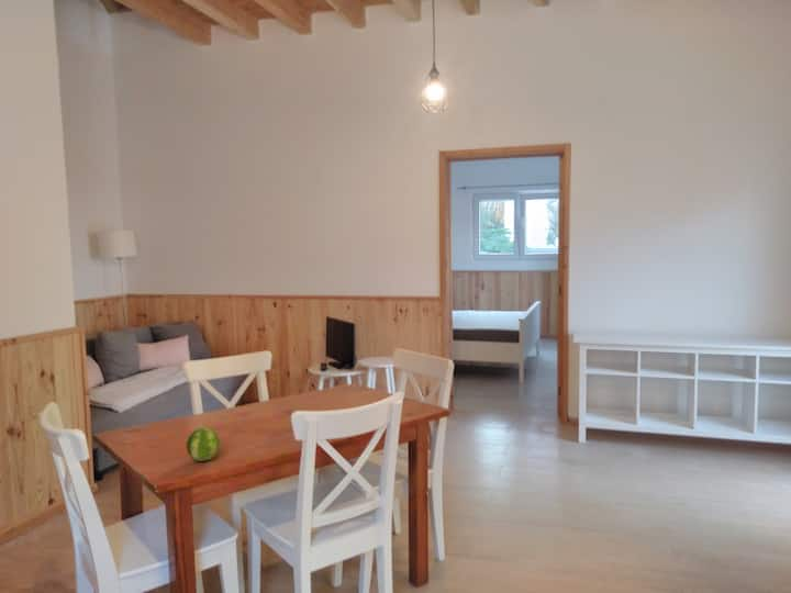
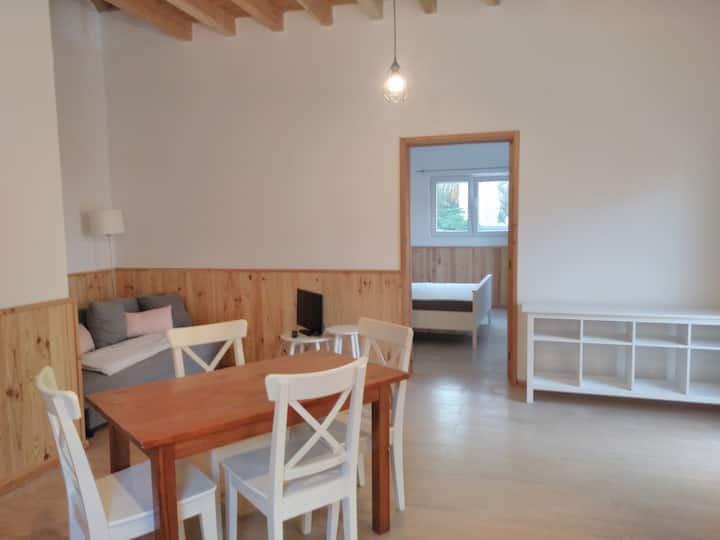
- fruit [186,427,221,462]
